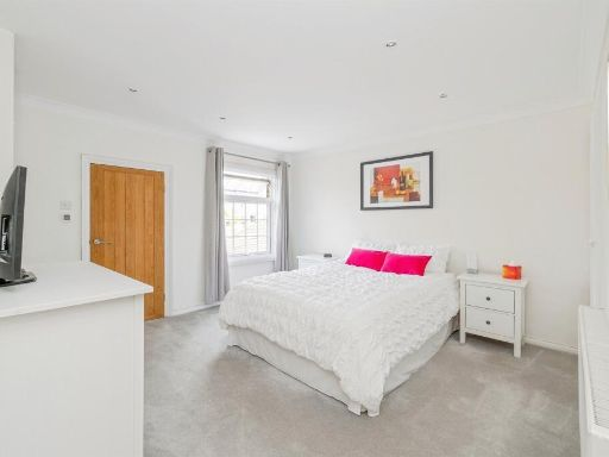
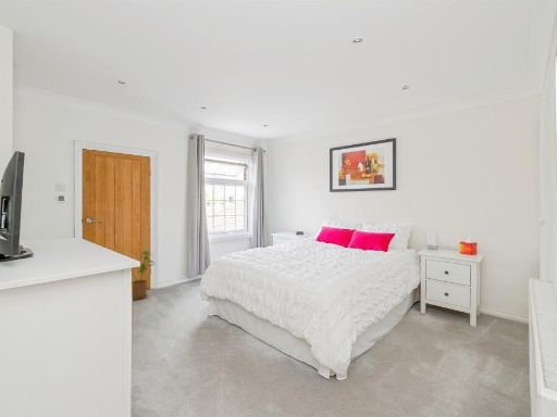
+ house plant [132,250,156,301]
